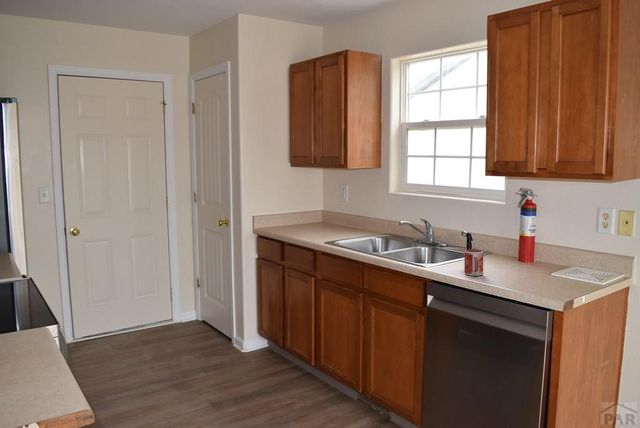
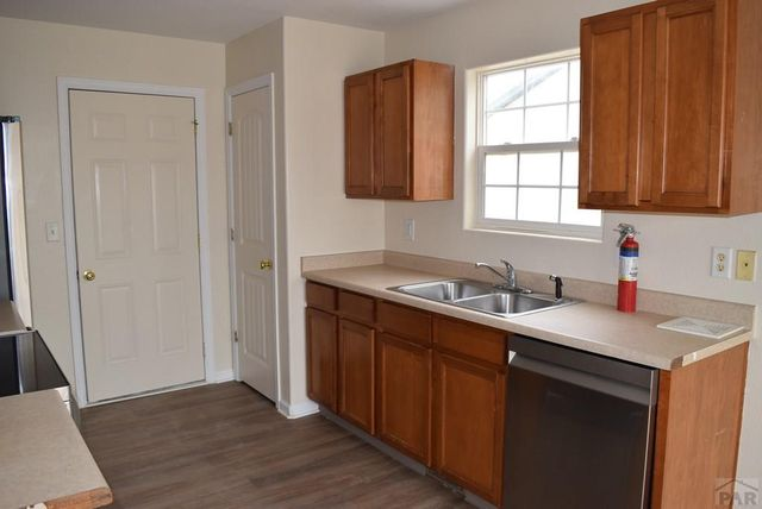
- mug [463,249,484,277]
